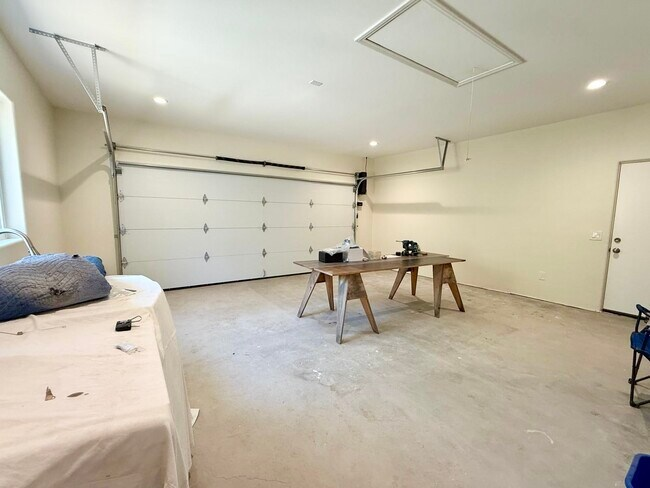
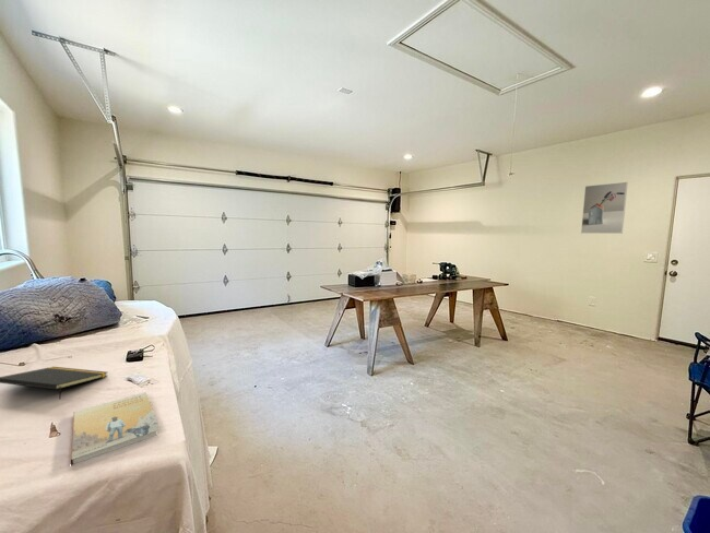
+ notepad [0,366,108,401]
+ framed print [580,181,629,235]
+ book [70,391,161,465]
